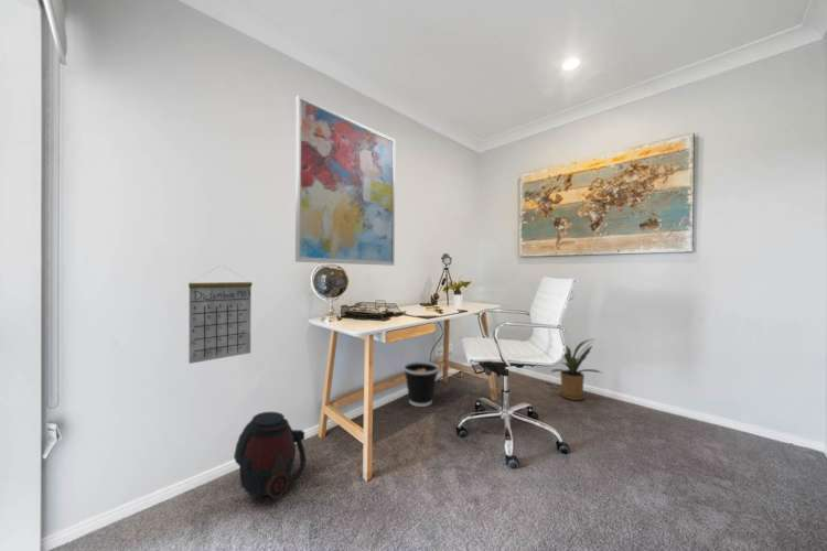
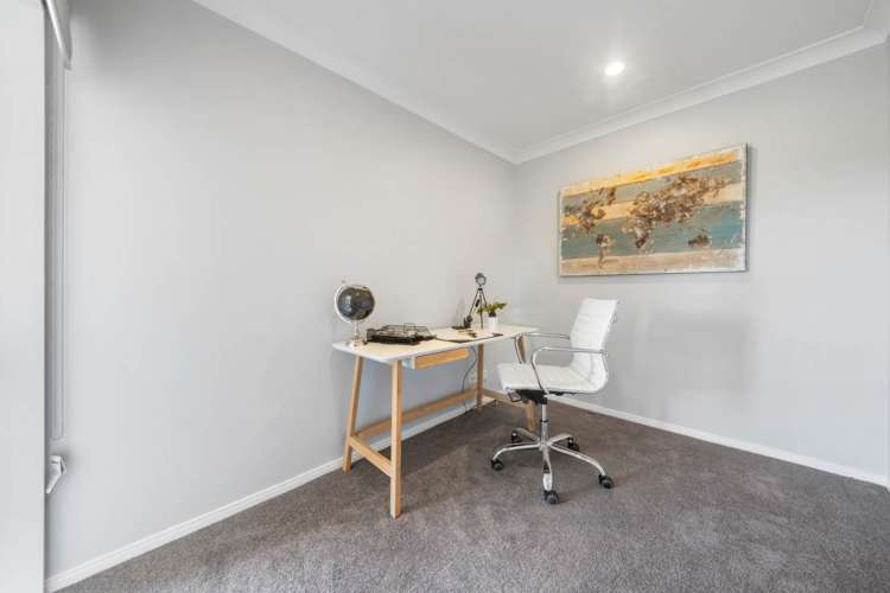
- house plant [549,338,603,401]
- calendar [187,266,254,365]
- wall art [294,94,396,267]
- helmet [233,411,307,500]
- wastebasket [402,360,440,408]
